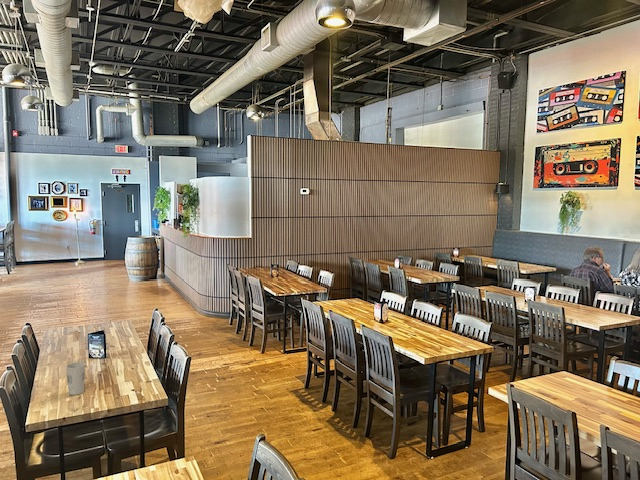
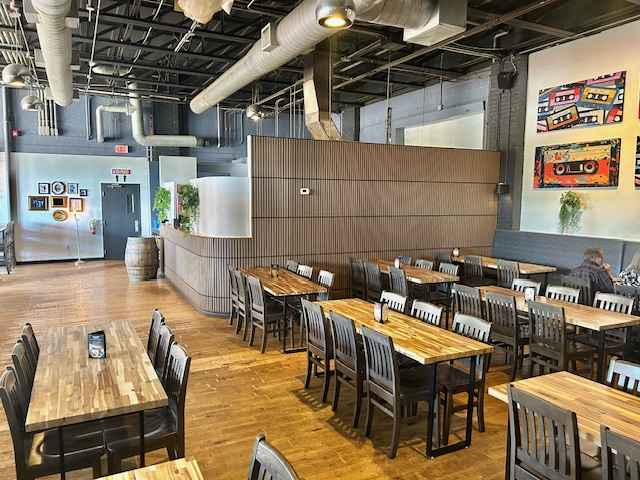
- cup [65,361,86,396]
